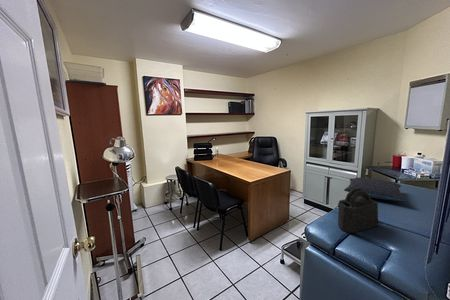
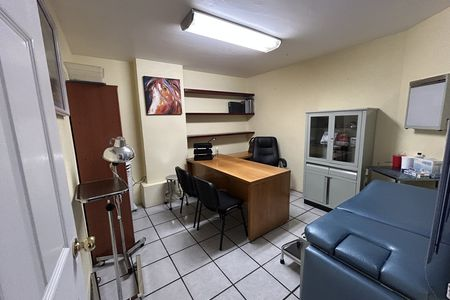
- handbag [337,187,379,234]
- pillow [343,176,409,202]
